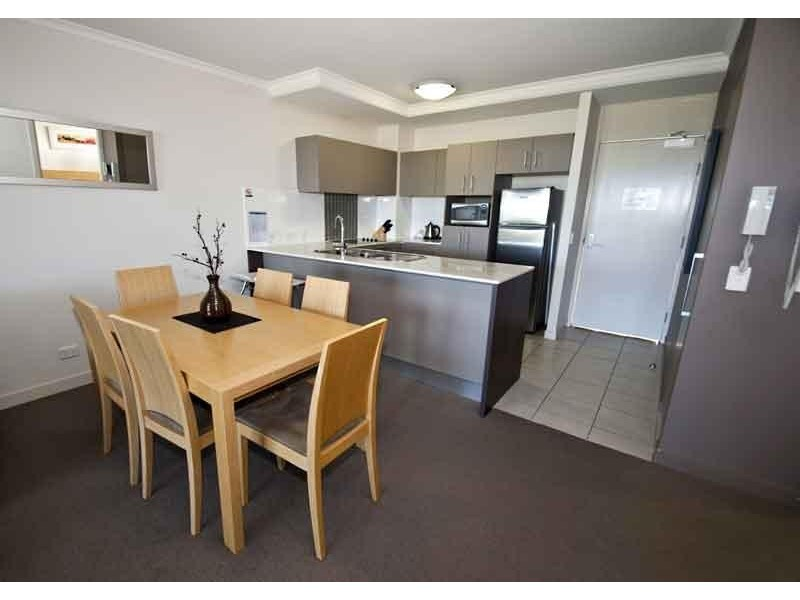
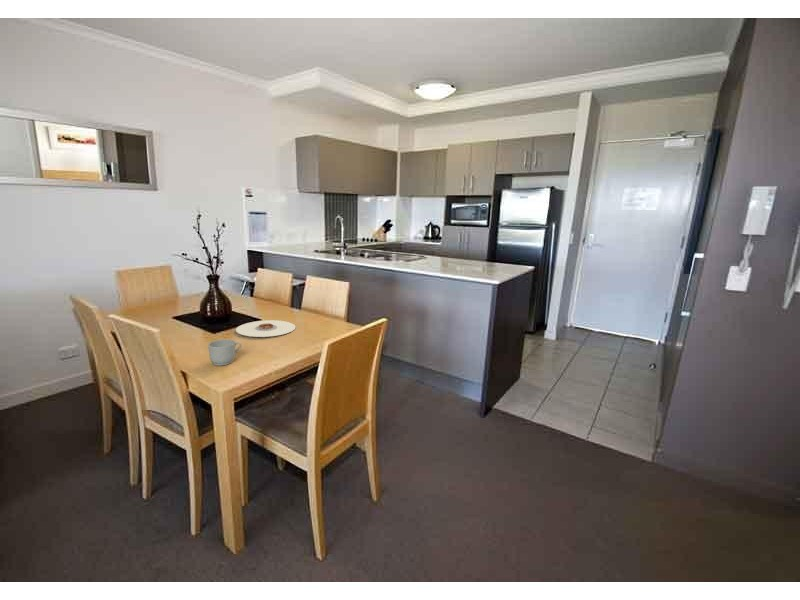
+ plate [235,319,296,338]
+ mug [207,338,242,366]
